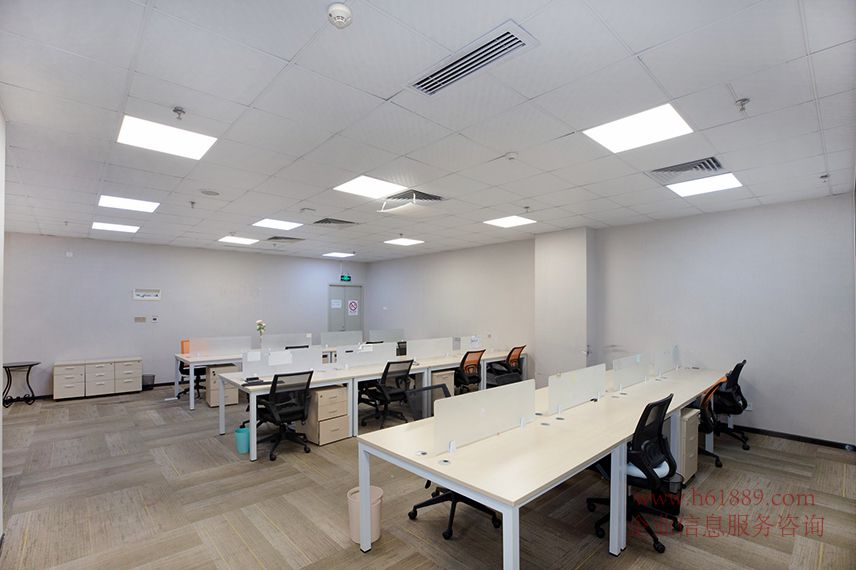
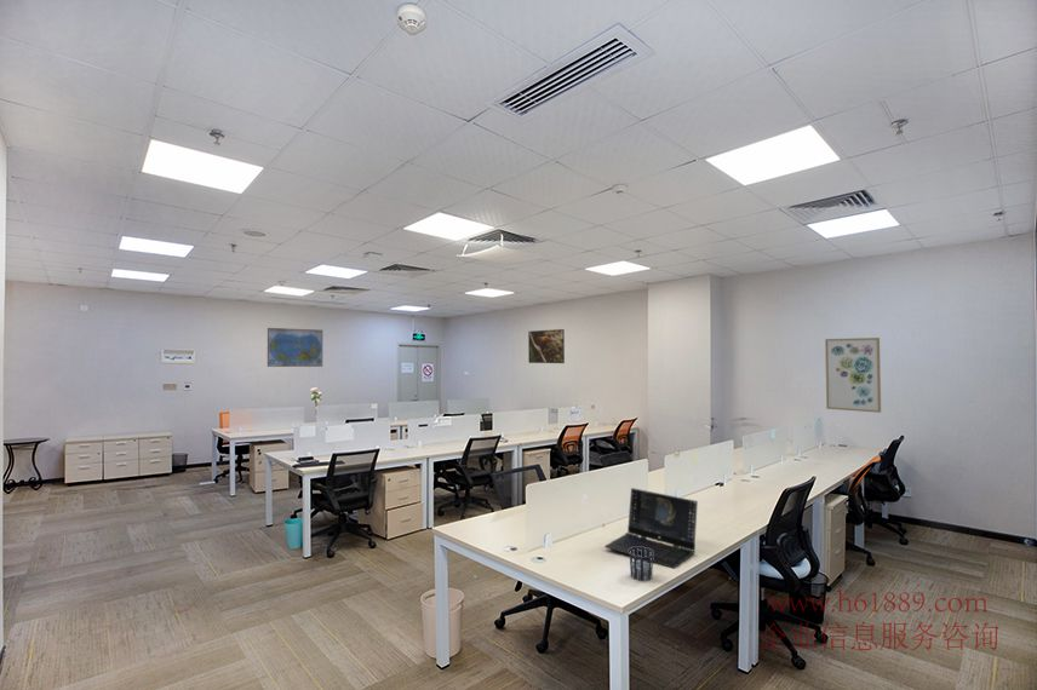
+ cup [629,547,654,582]
+ wall art [824,337,882,414]
+ world map [267,327,323,368]
+ laptop computer [603,487,699,569]
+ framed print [527,328,566,364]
